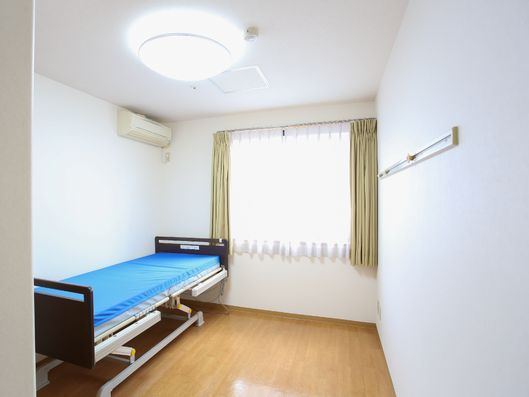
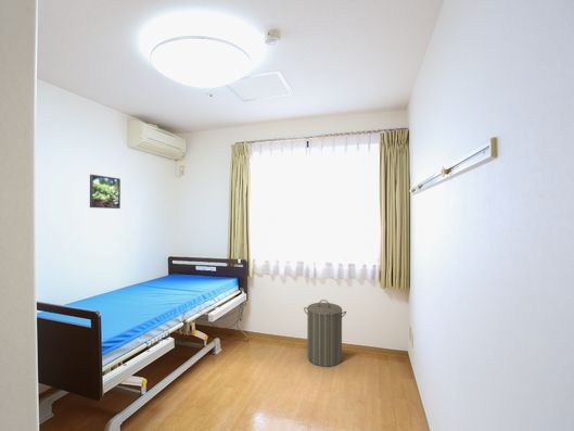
+ laundry hamper [303,299,347,368]
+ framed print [89,174,122,210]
